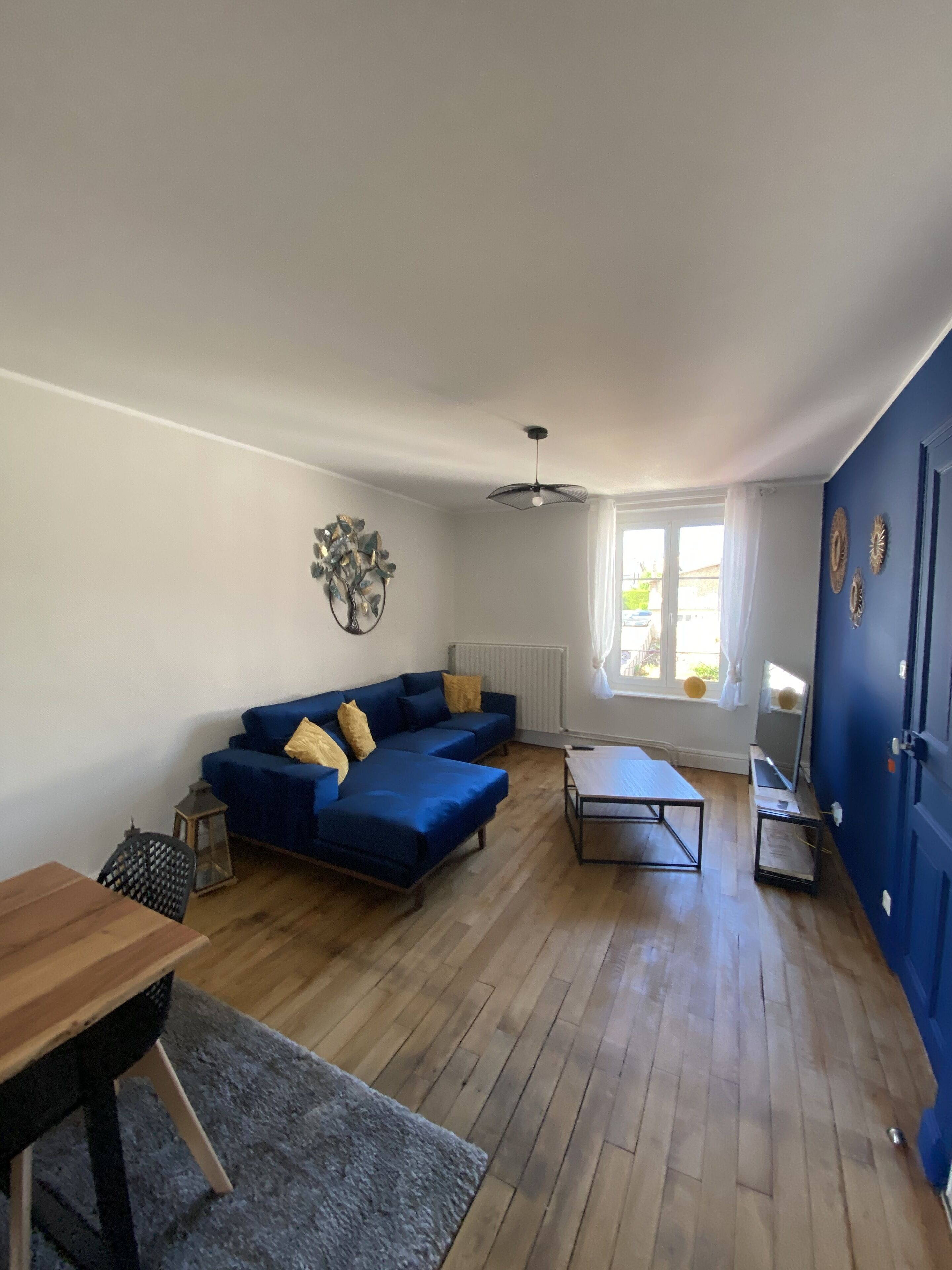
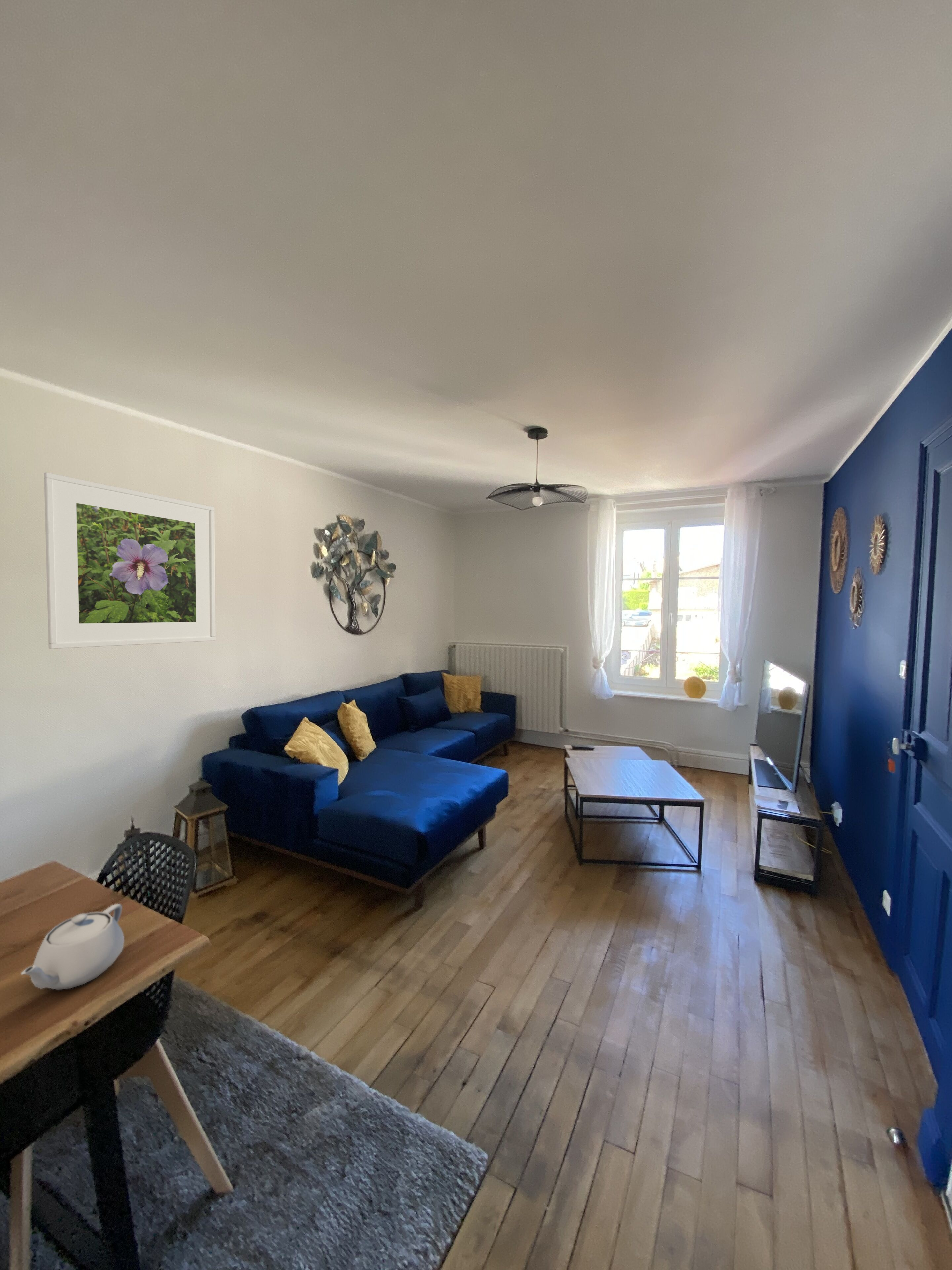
+ teapot [20,903,125,990]
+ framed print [44,472,216,649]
